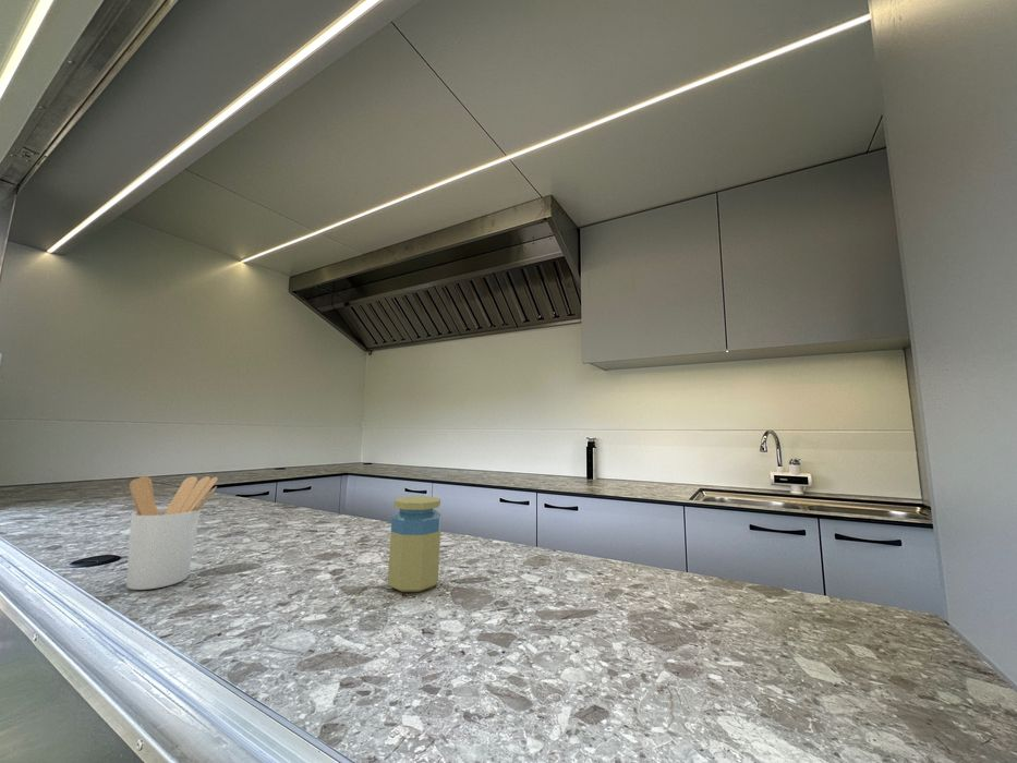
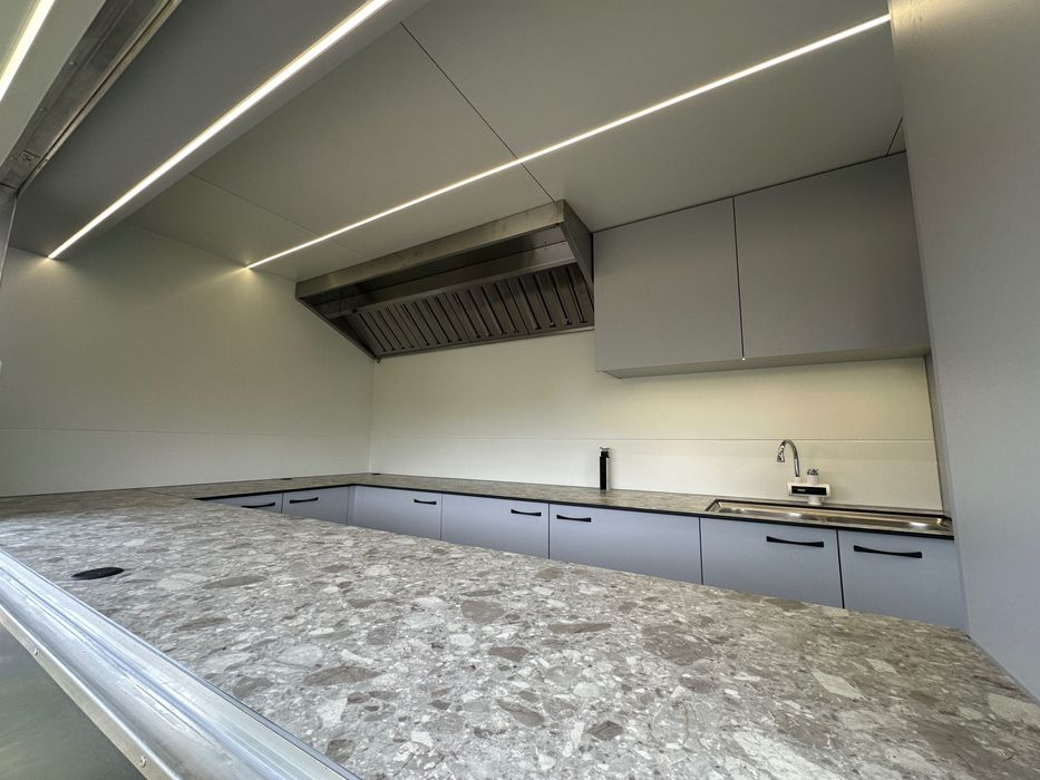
- utensil holder [125,475,219,591]
- jar [387,495,443,593]
